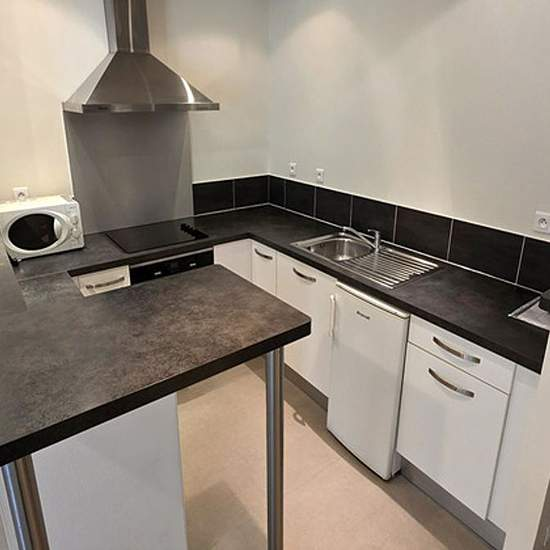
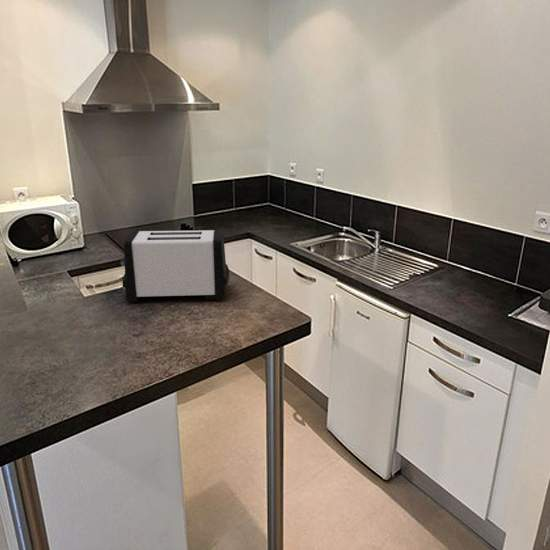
+ toaster [120,228,230,303]
